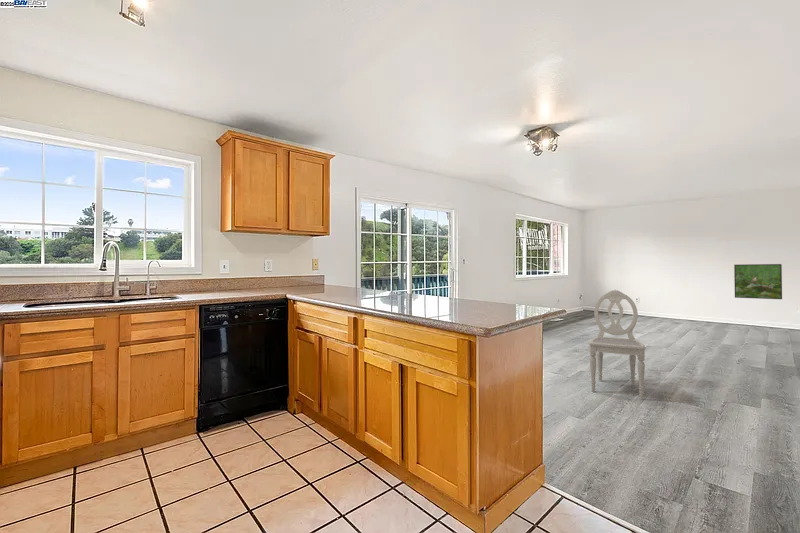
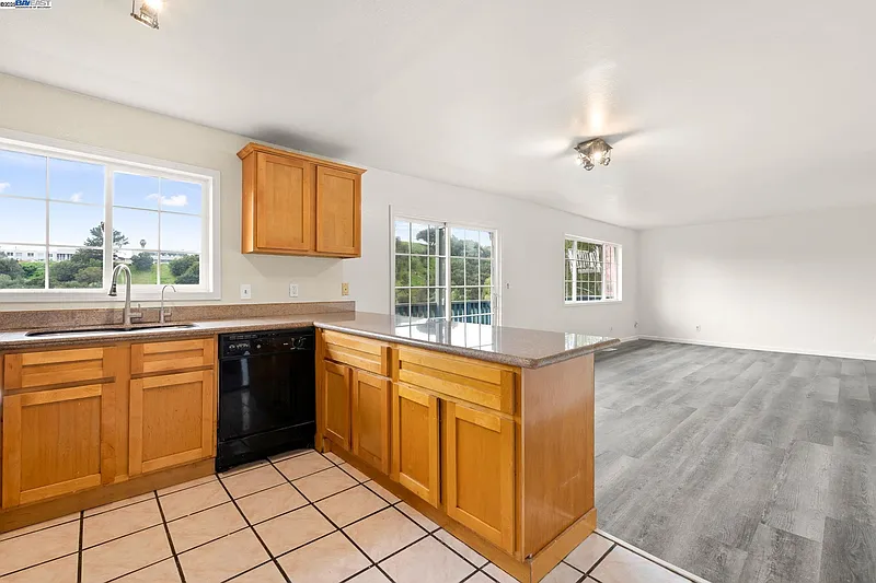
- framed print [733,263,783,300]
- dining chair [588,289,646,400]
